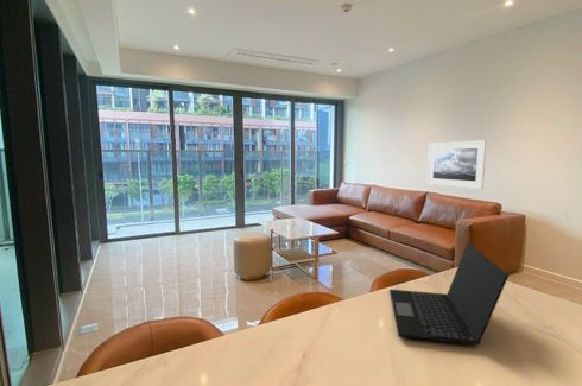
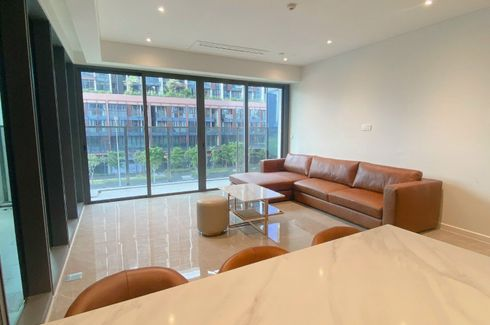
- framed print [426,139,487,190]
- laptop [388,241,510,347]
